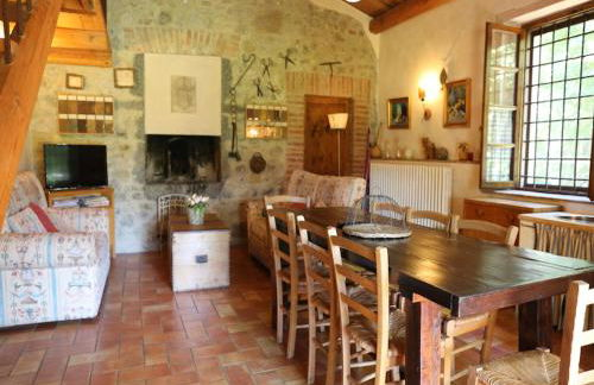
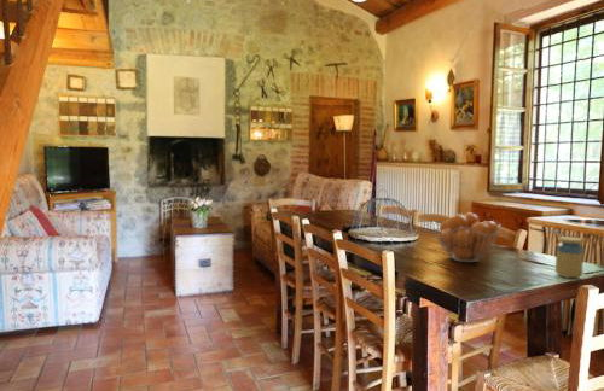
+ jar [554,235,585,279]
+ fruit basket [432,212,501,263]
